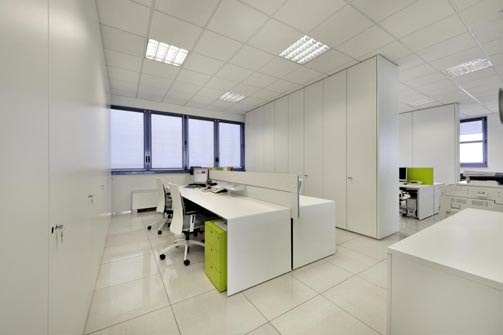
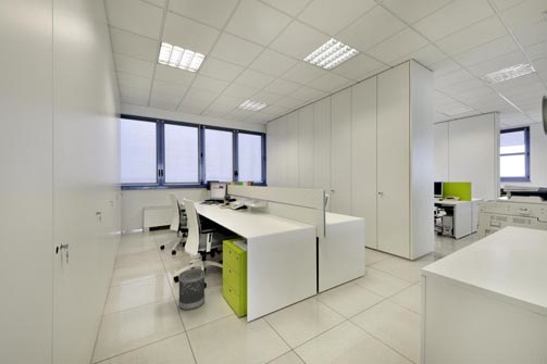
+ wastebasket [177,268,206,311]
